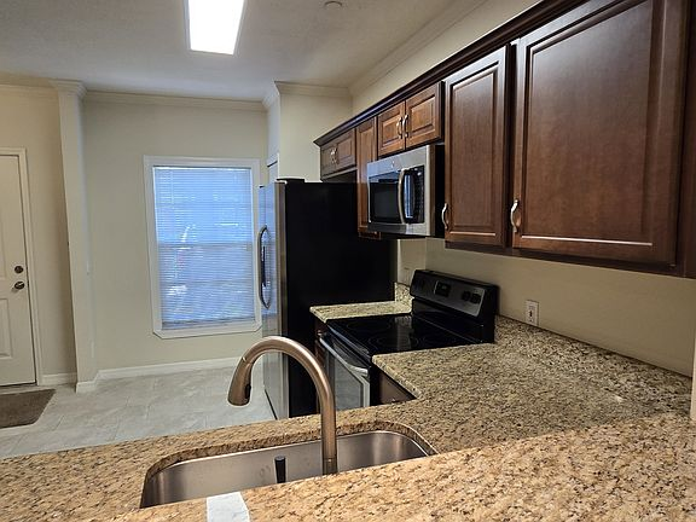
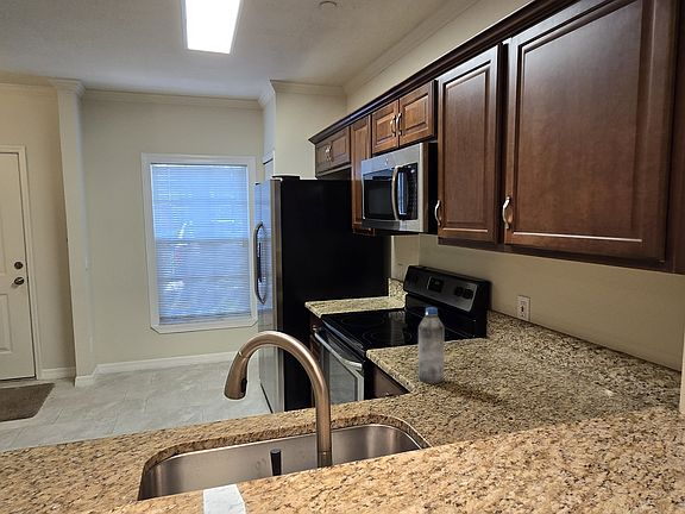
+ water bottle [417,306,446,384]
